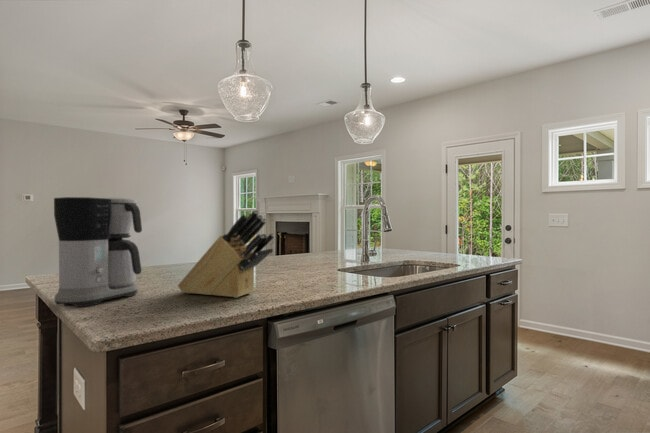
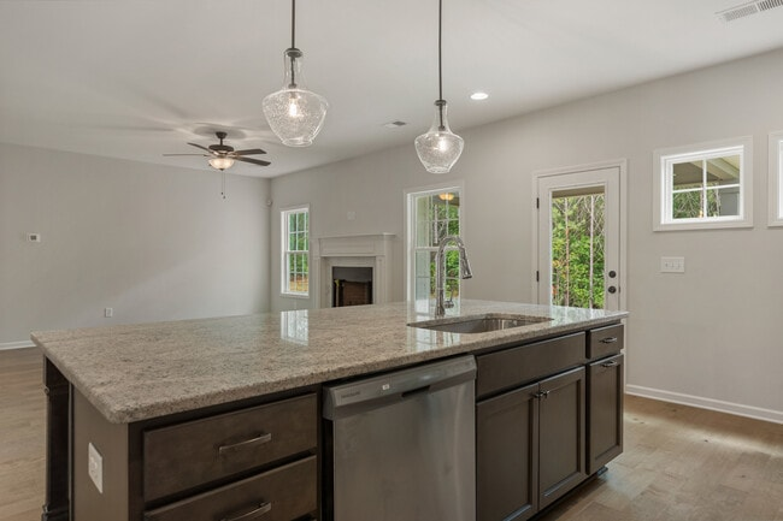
- knife block [177,209,276,299]
- coffee maker [53,196,143,308]
